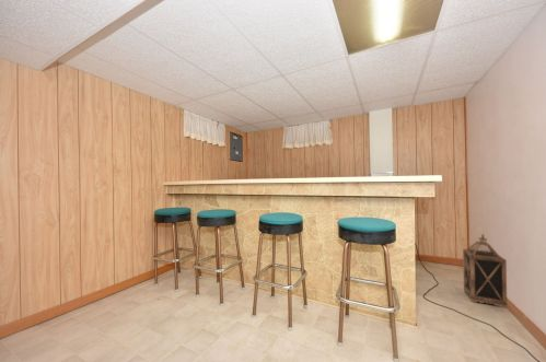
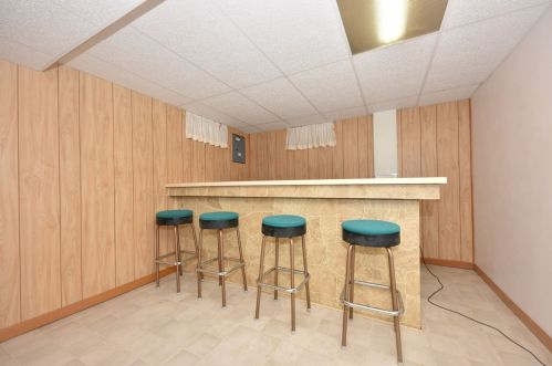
- lantern [462,233,508,310]
